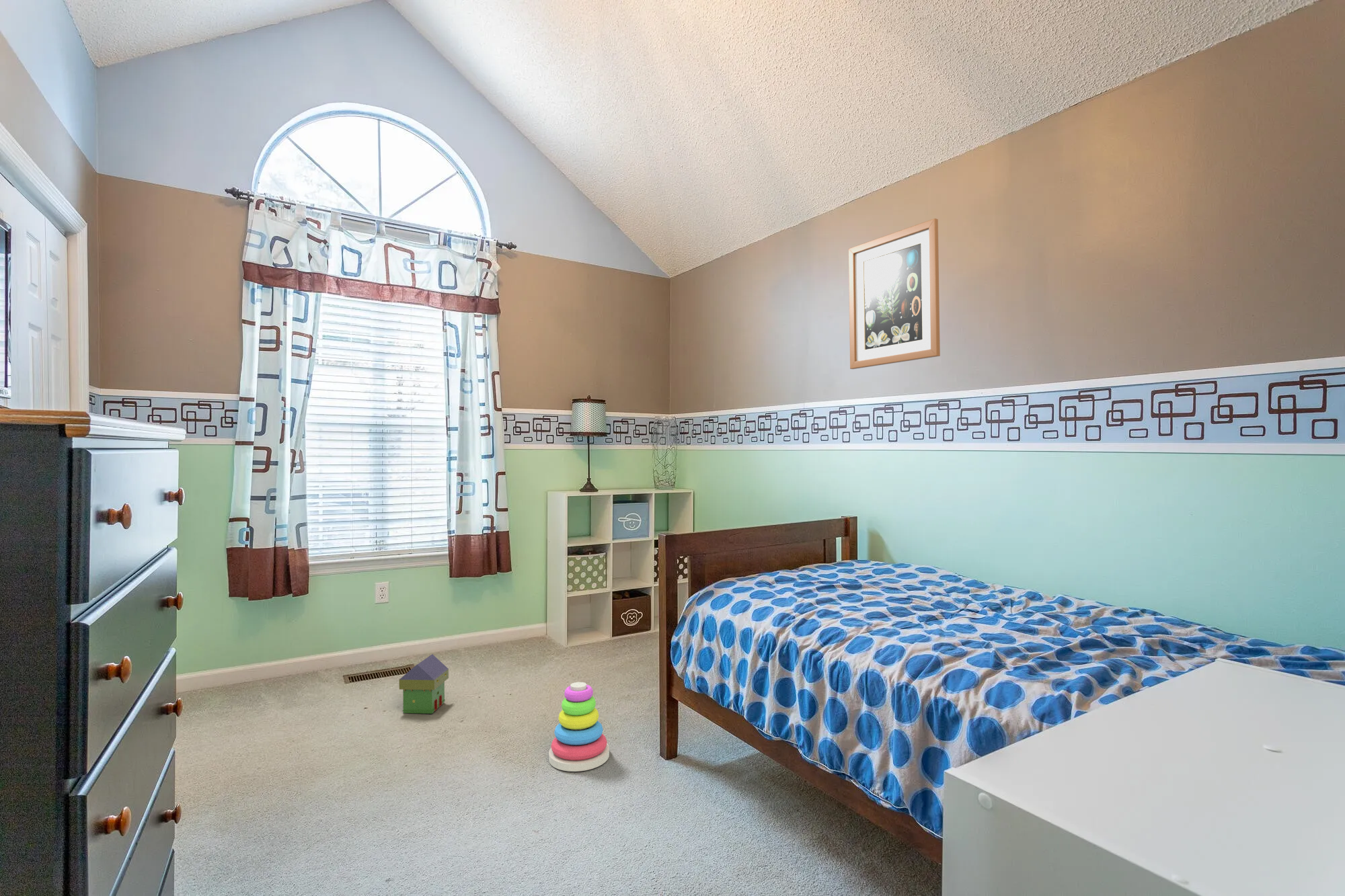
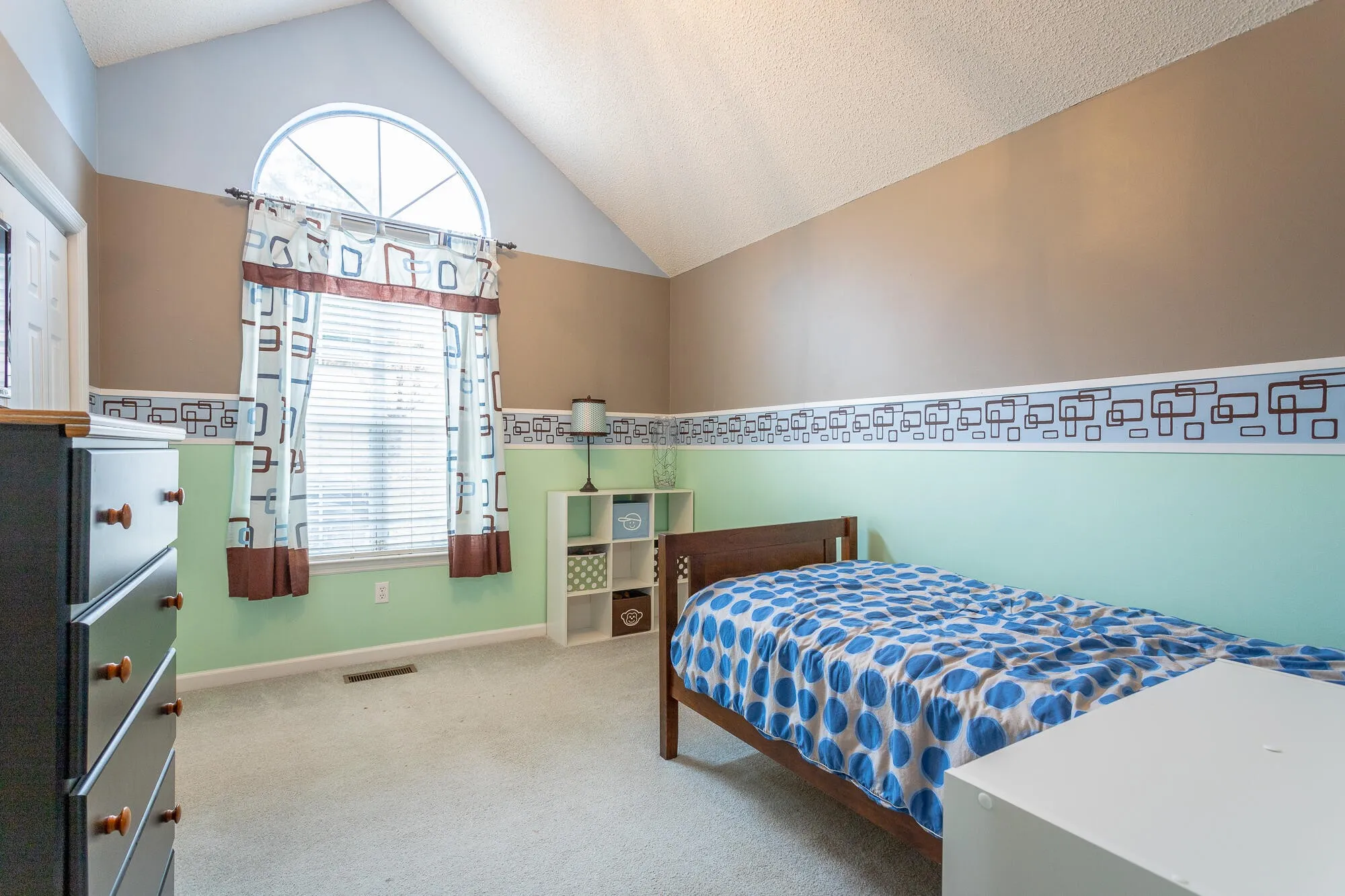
- toy house [399,653,449,715]
- wall art [848,218,941,370]
- stacking toy [548,682,610,772]
